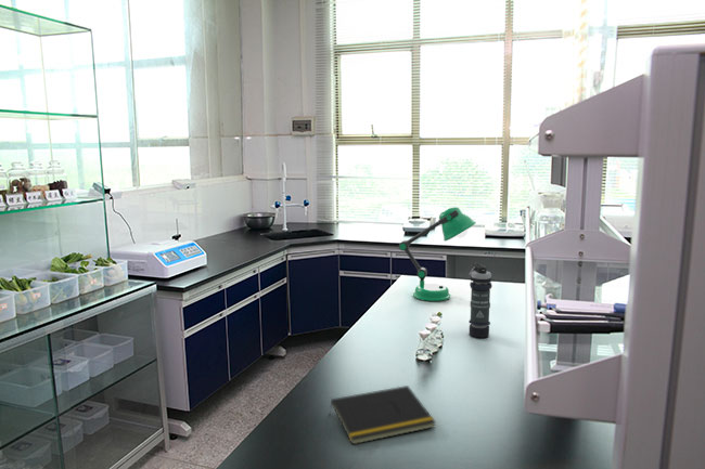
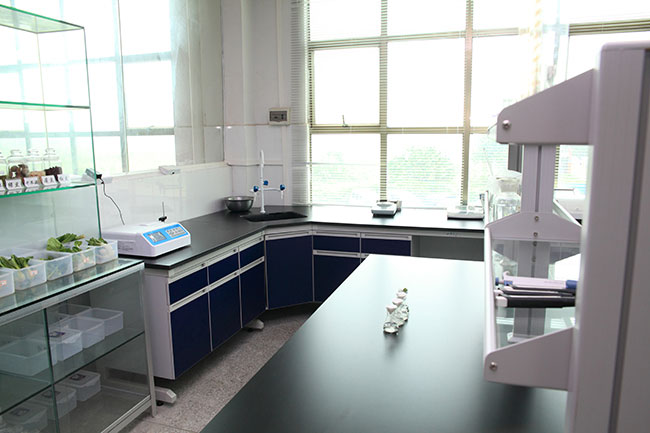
- notepad [329,385,437,445]
- smoke grenade [469,262,493,339]
- desk lamp [398,205,477,302]
